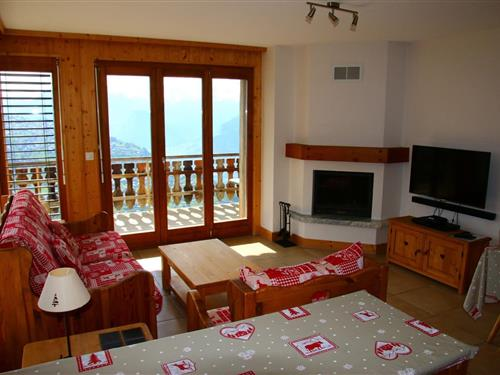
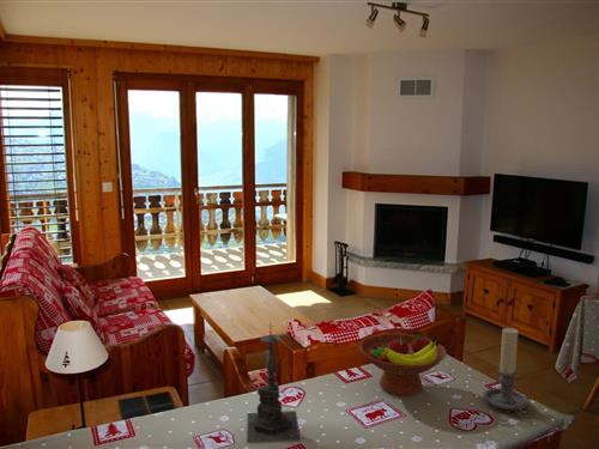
+ fruit bowl [358,332,448,396]
+ candle holder [483,327,530,418]
+ candle holder [246,321,301,443]
